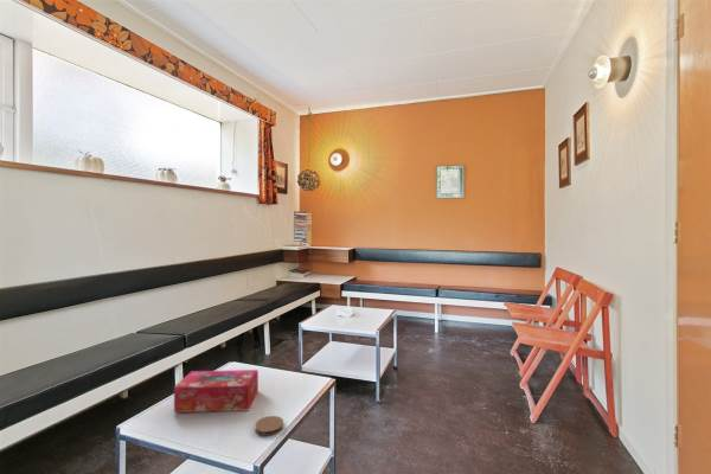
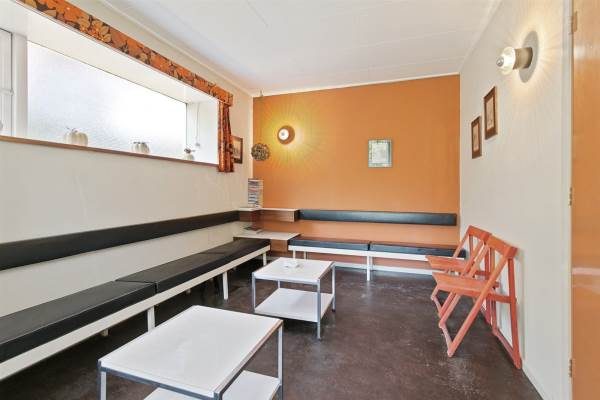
- coaster [254,415,284,437]
- tissue box [173,369,260,414]
